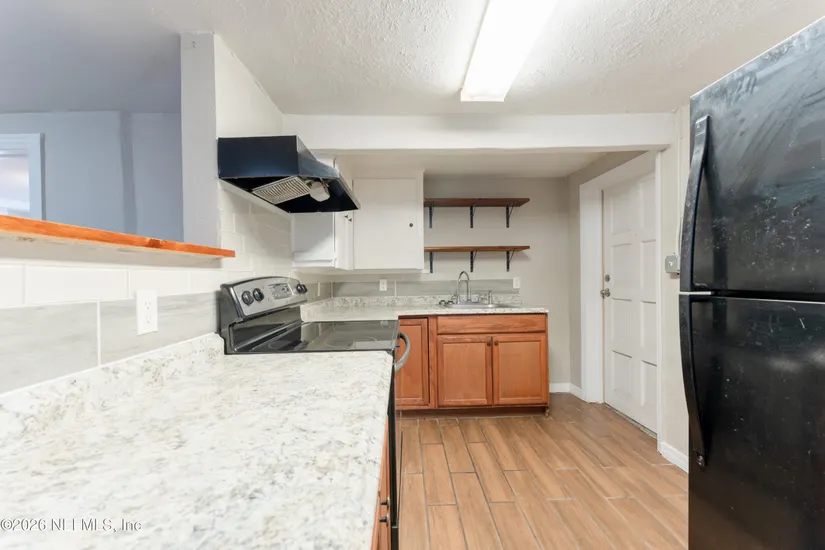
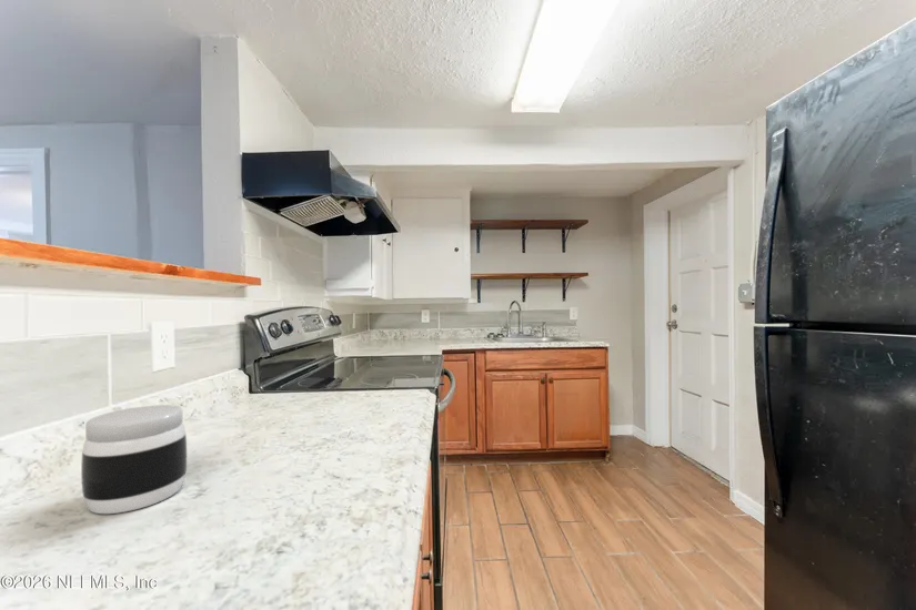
+ jar [80,404,188,515]
